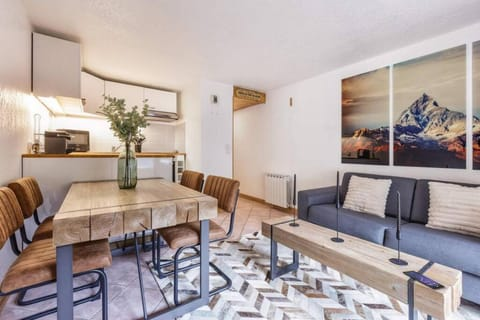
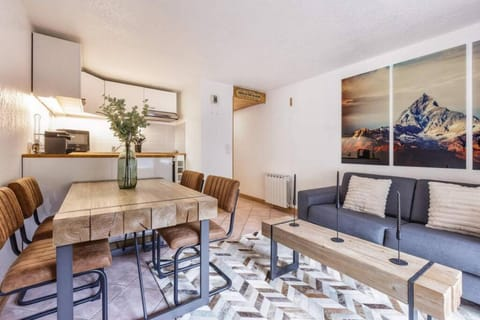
- smartphone [402,270,446,290]
